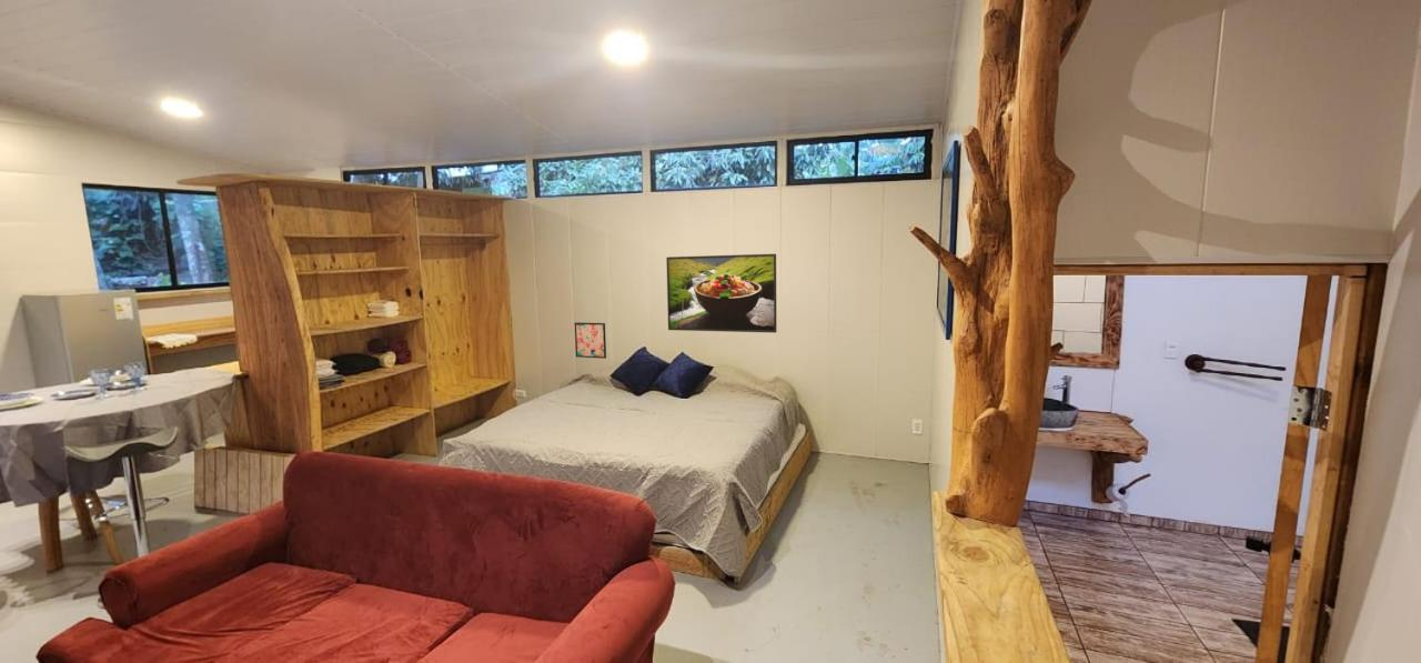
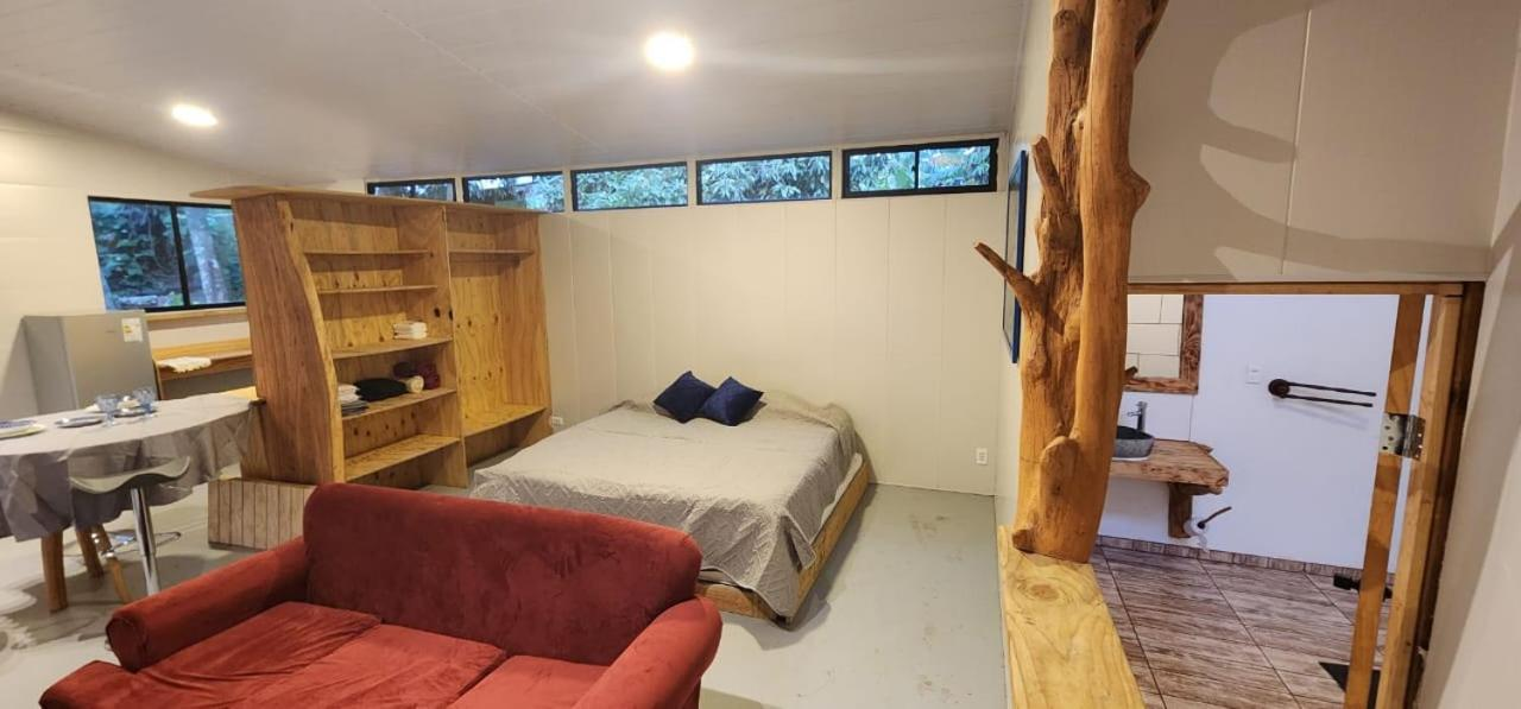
- wall art [574,321,607,360]
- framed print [665,253,778,334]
